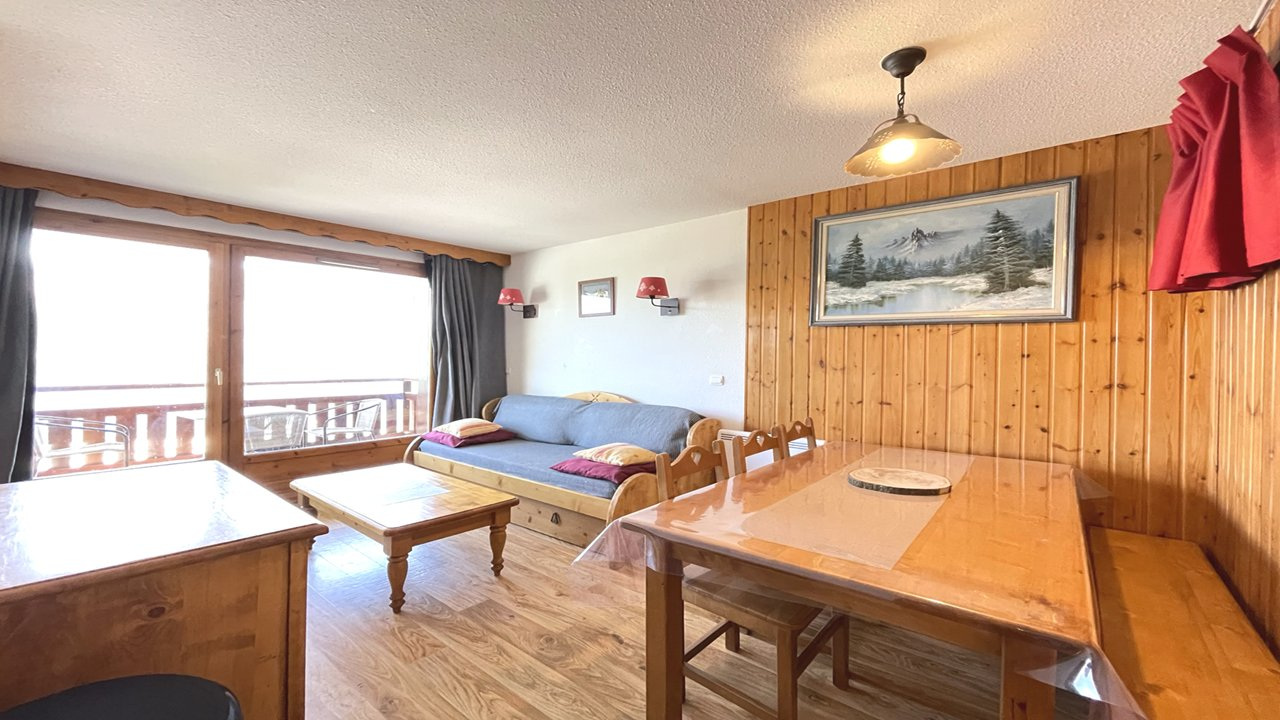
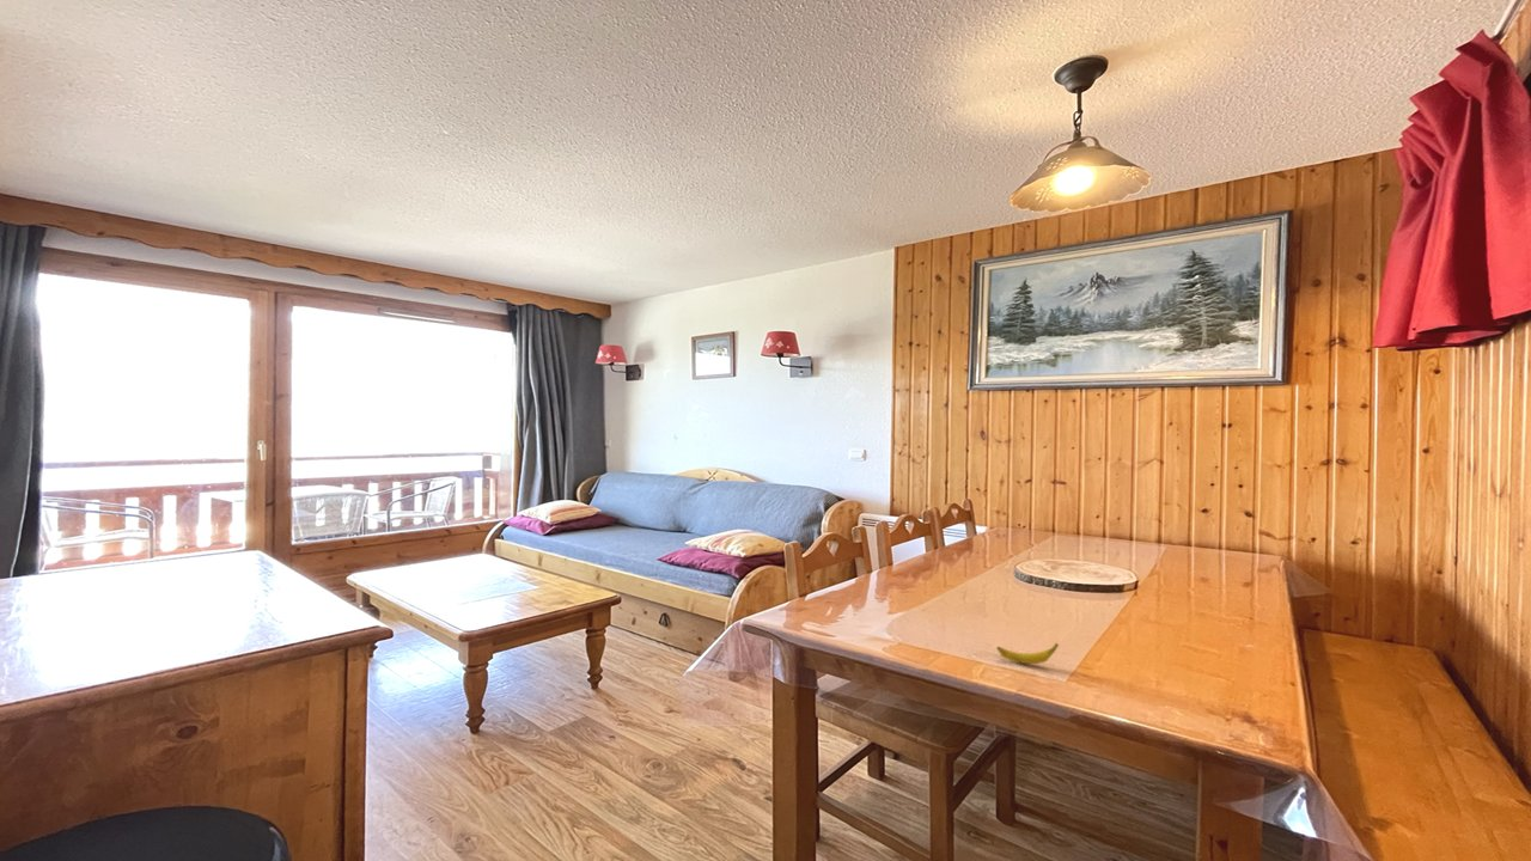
+ banana [995,642,1060,665]
